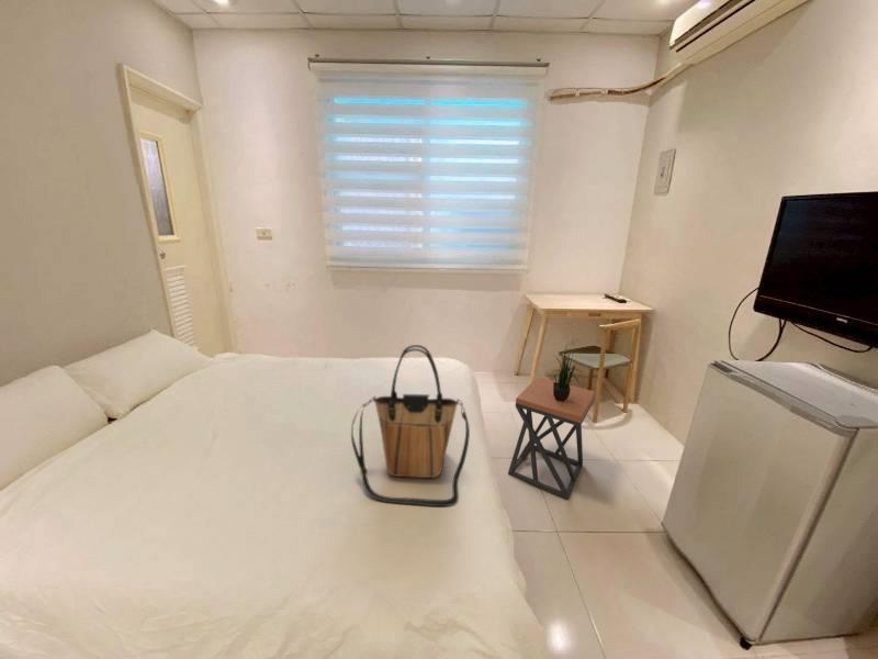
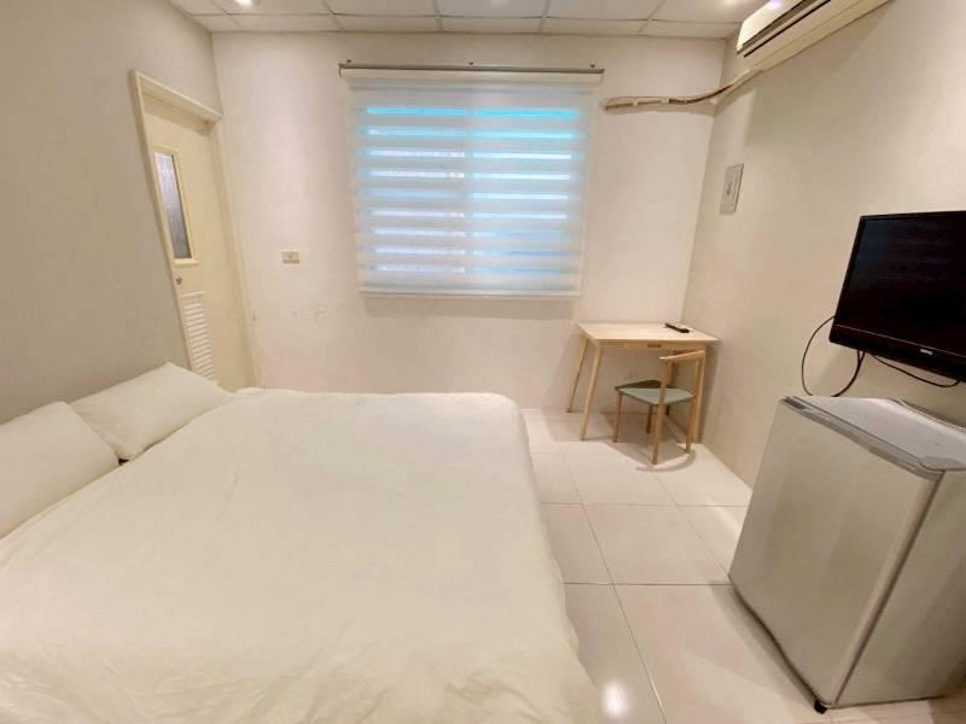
- tote bag [350,344,471,507]
- stool [507,376,597,501]
- potted plant [547,337,583,401]
